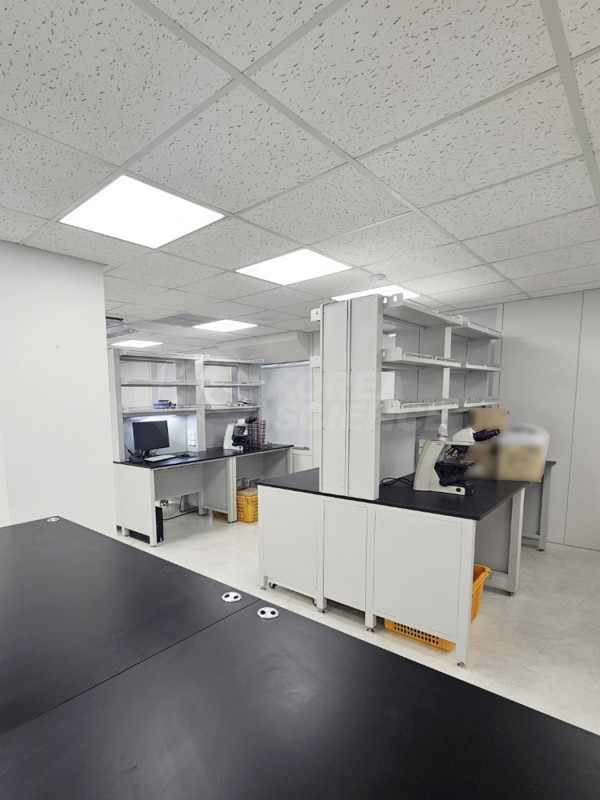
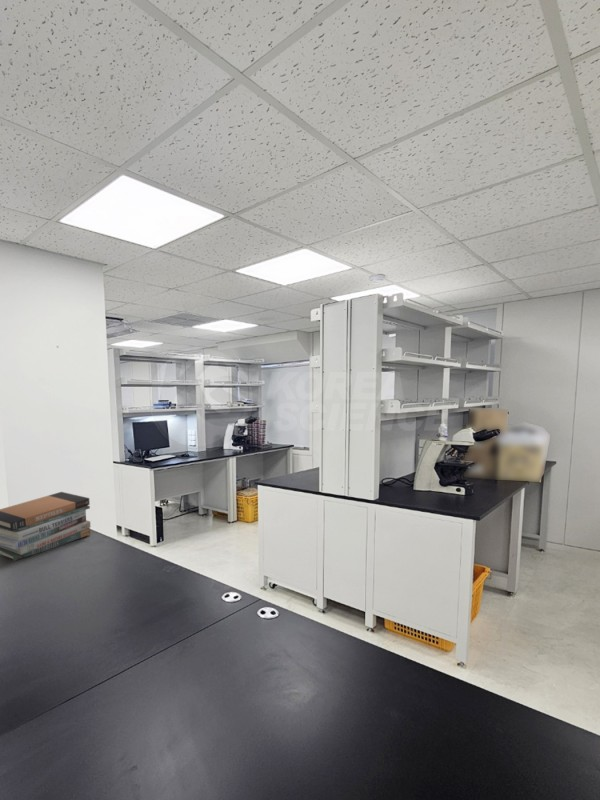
+ book stack [0,491,91,562]
